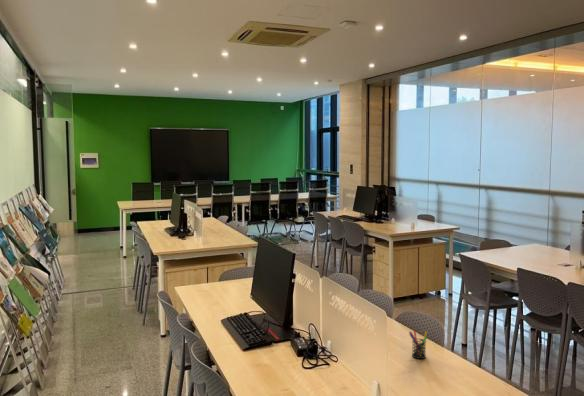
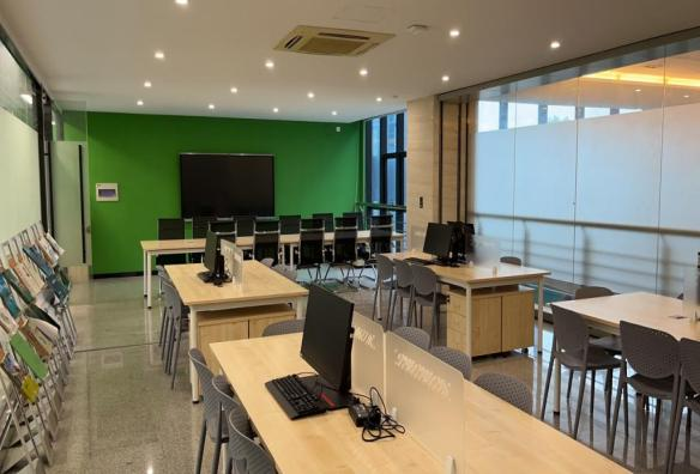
- pen holder [408,330,428,360]
